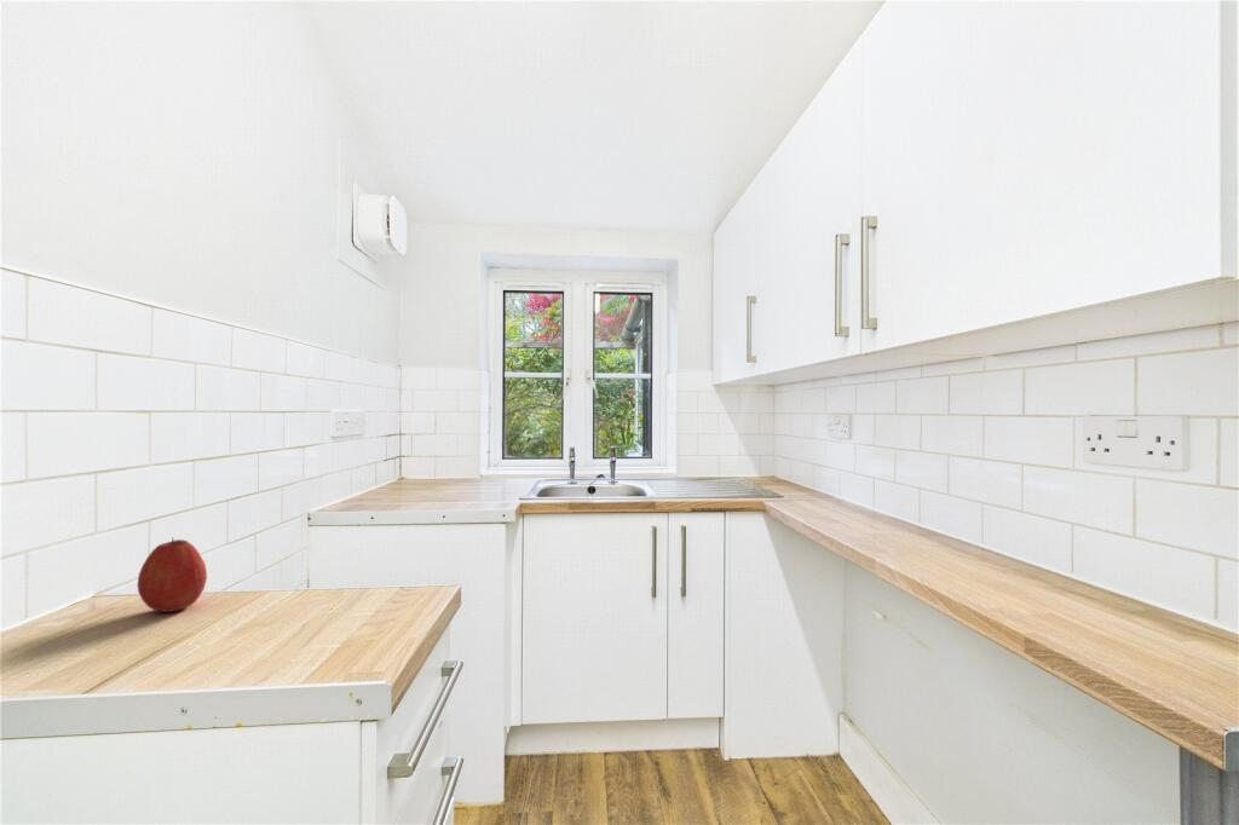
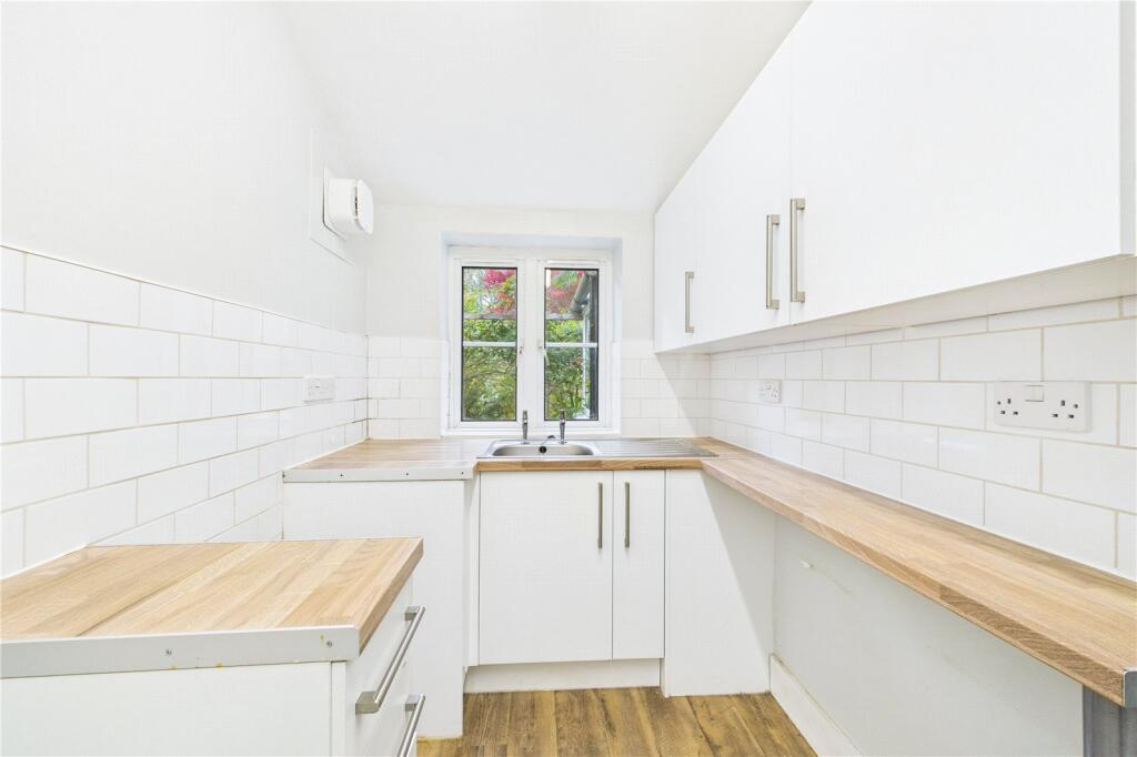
- apple [136,537,208,613]
